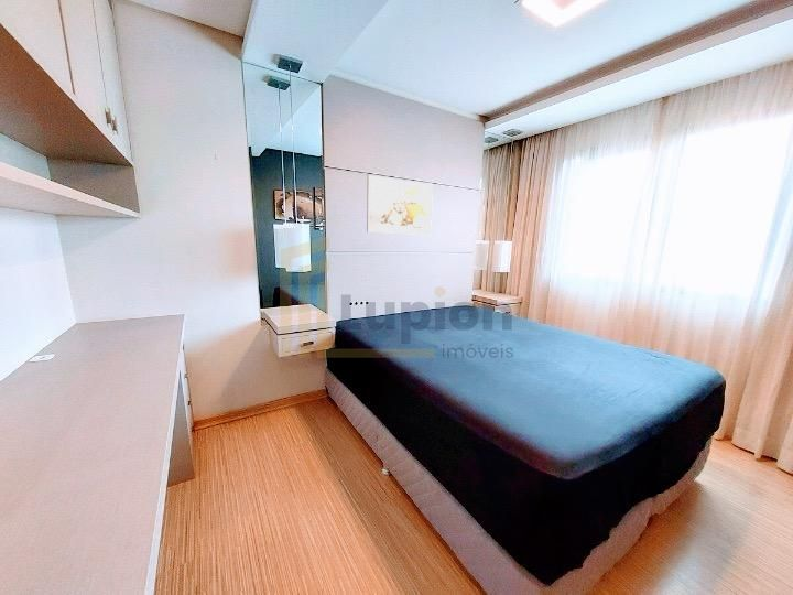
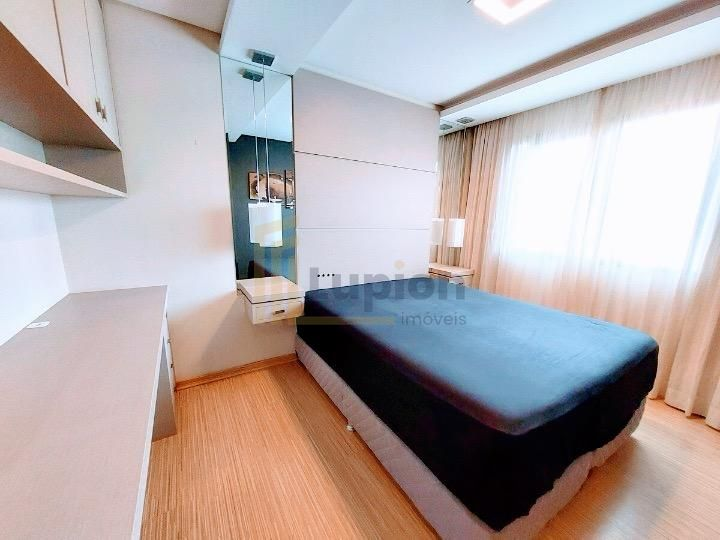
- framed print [366,174,434,236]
